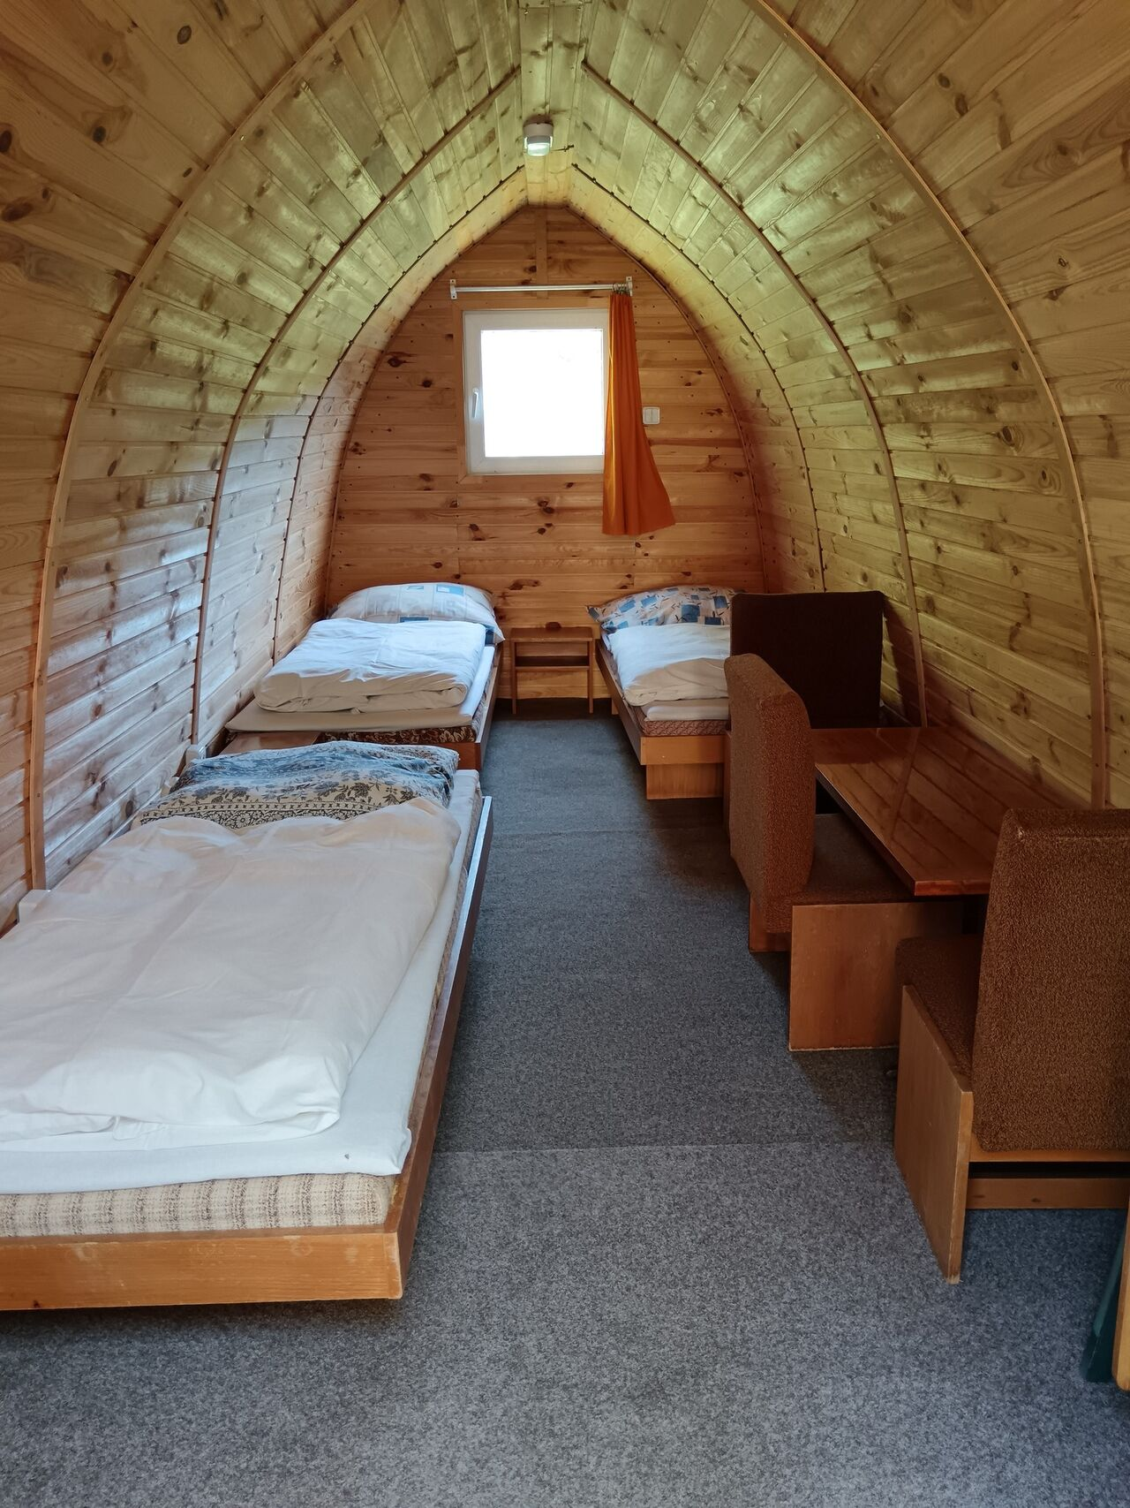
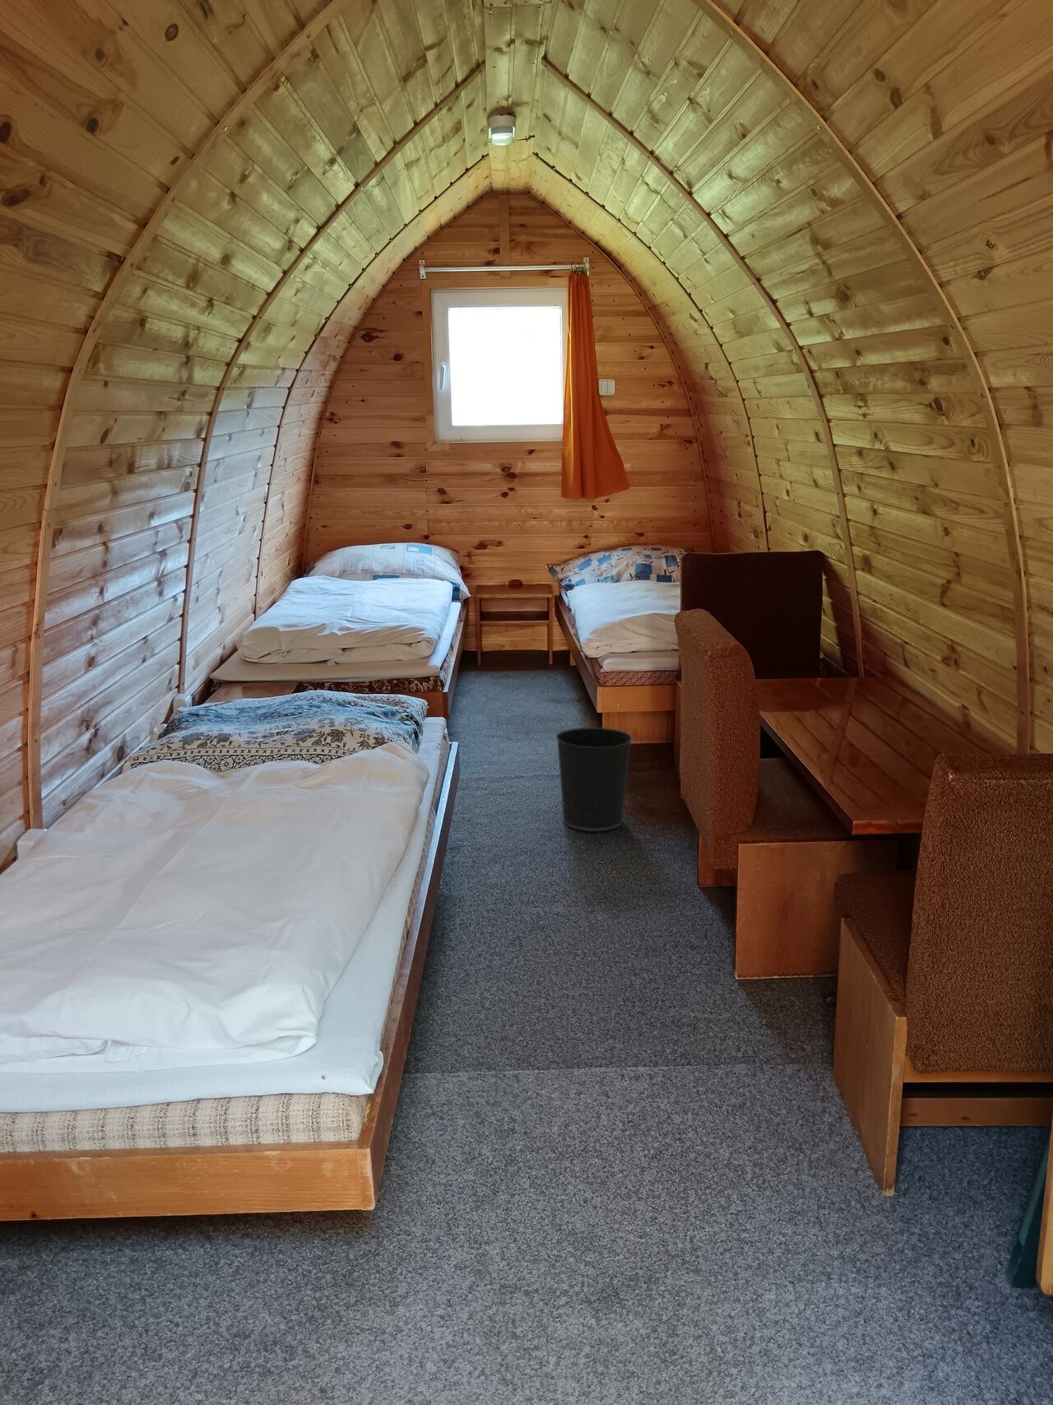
+ wastebasket [554,727,634,832]
